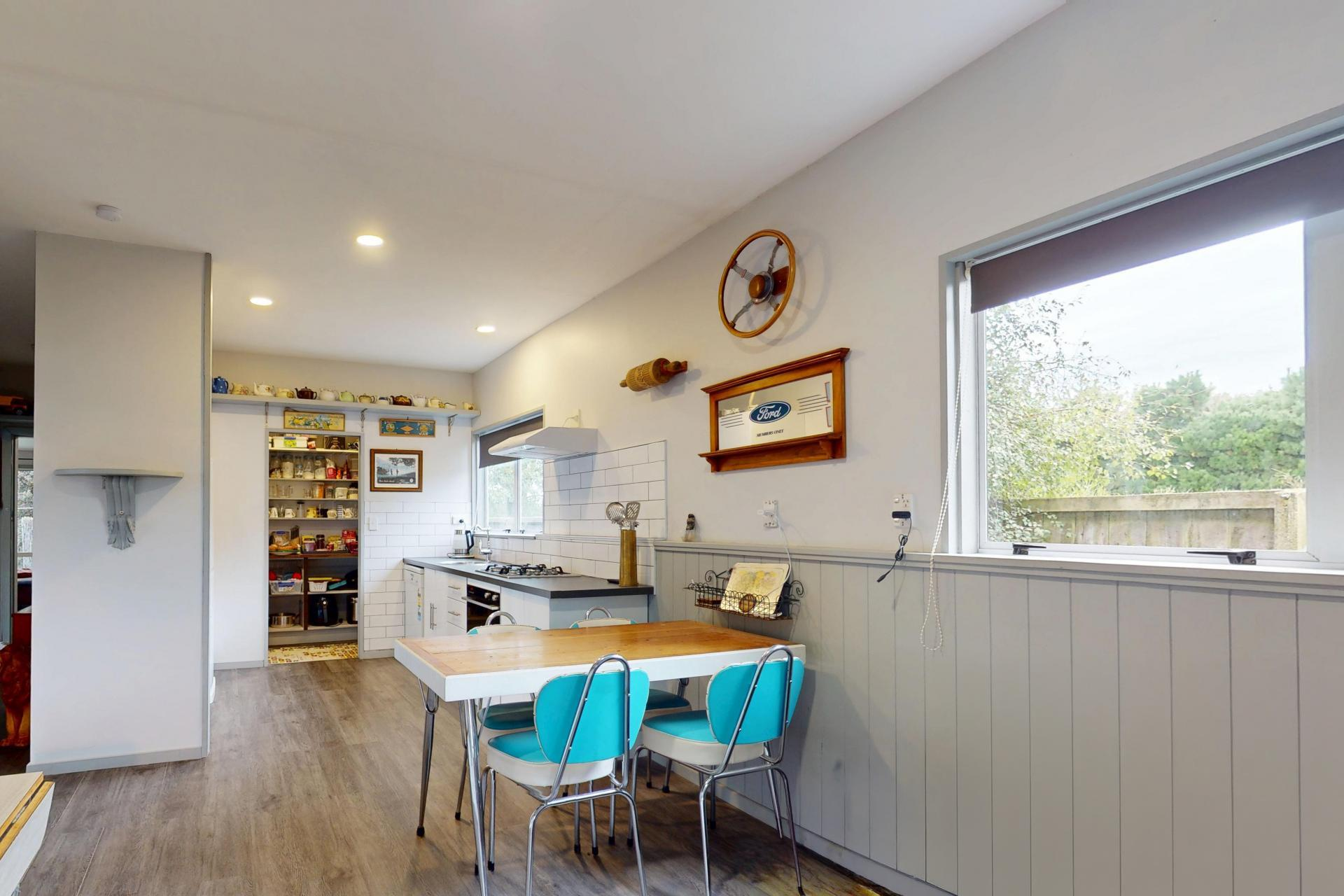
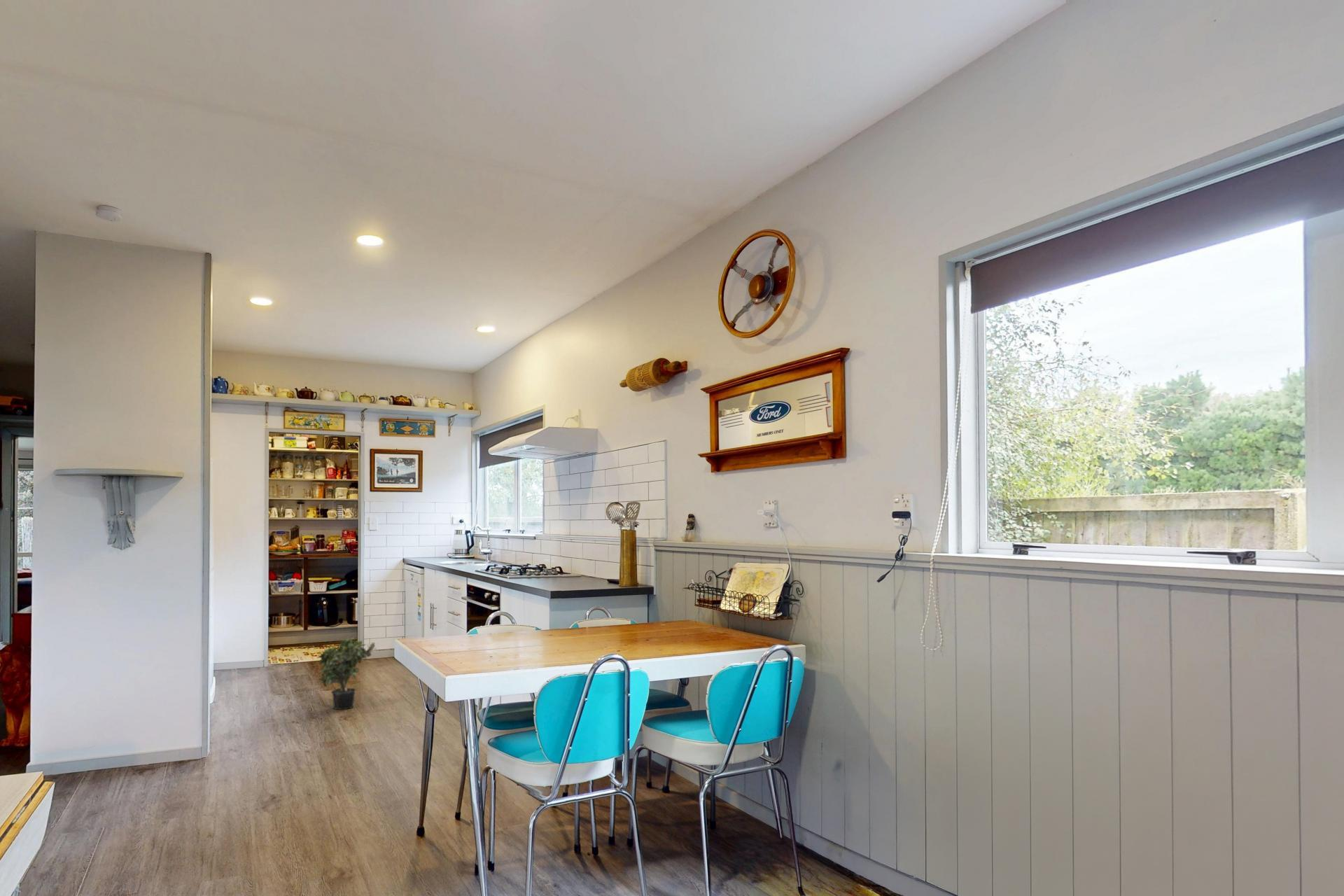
+ potted plant [316,636,377,710]
